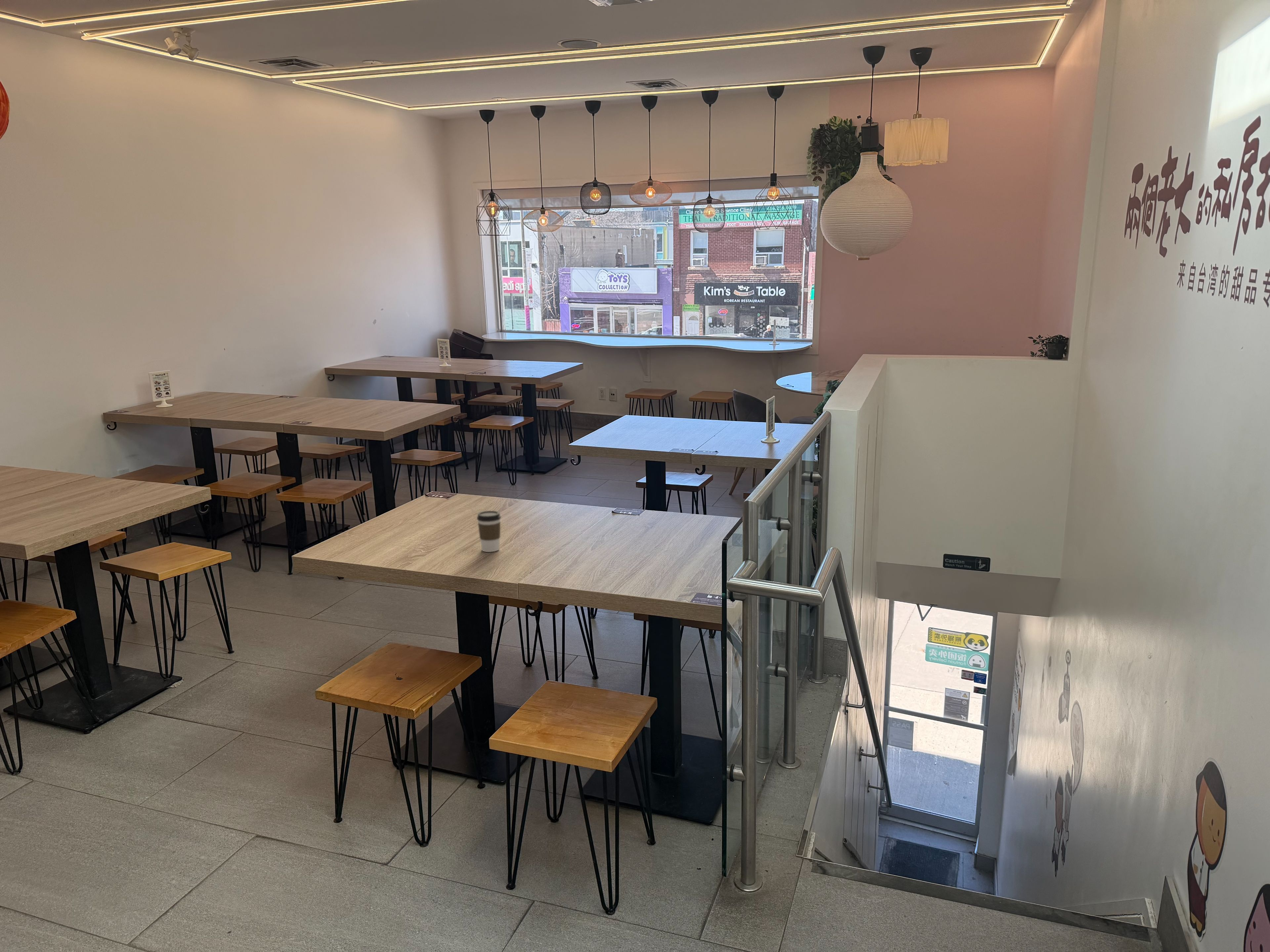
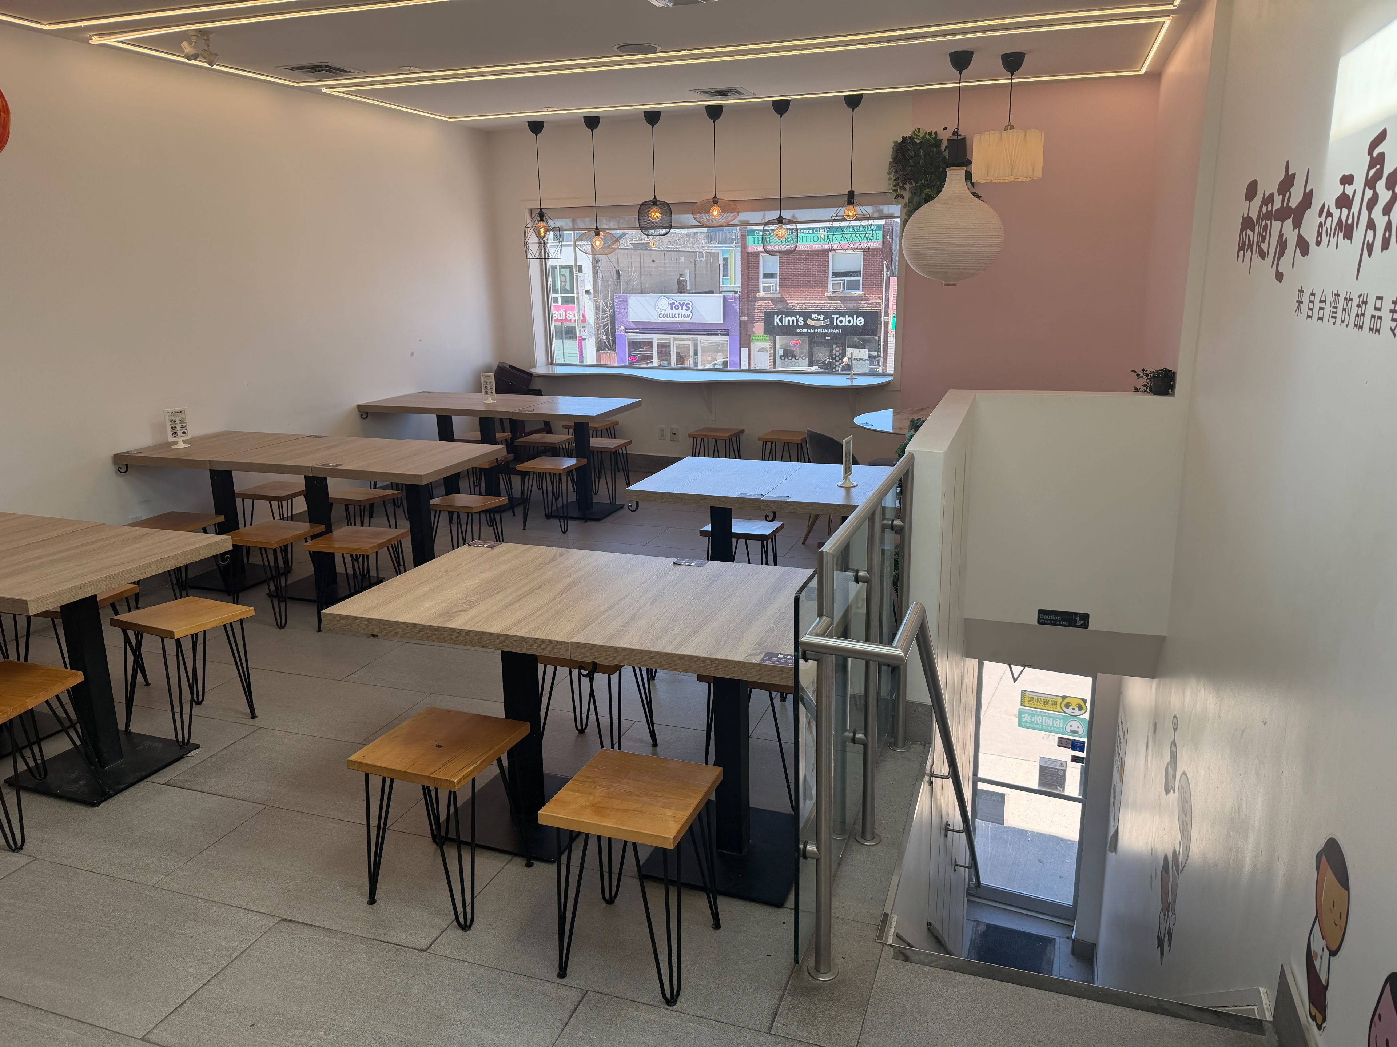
- coffee cup [477,510,501,552]
